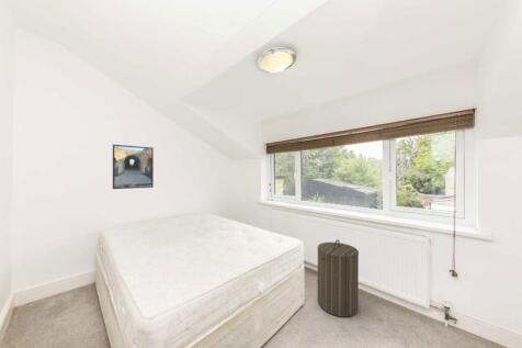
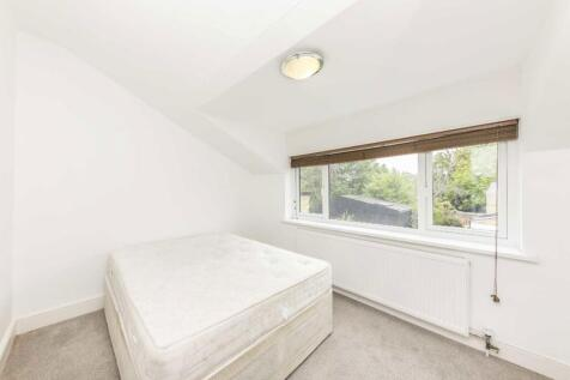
- laundry hamper [317,238,360,318]
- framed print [112,144,155,190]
